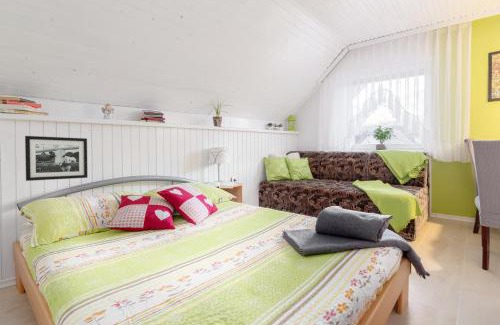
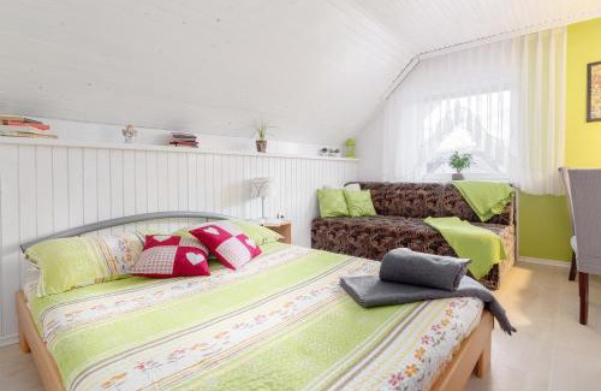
- picture frame [24,135,88,182]
